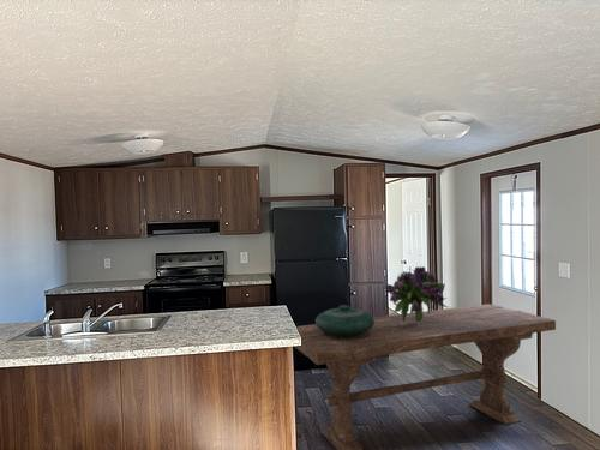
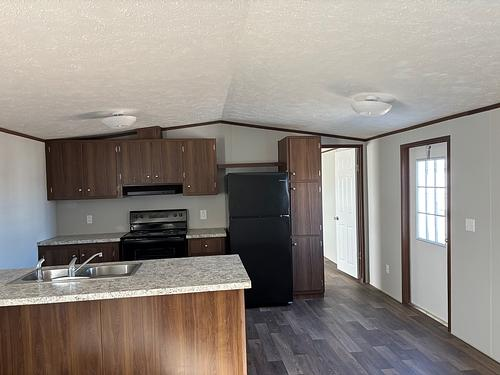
- bouquet [384,265,449,324]
- decorative bowl [314,304,374,337]
- dining table [294,302,557,450]
